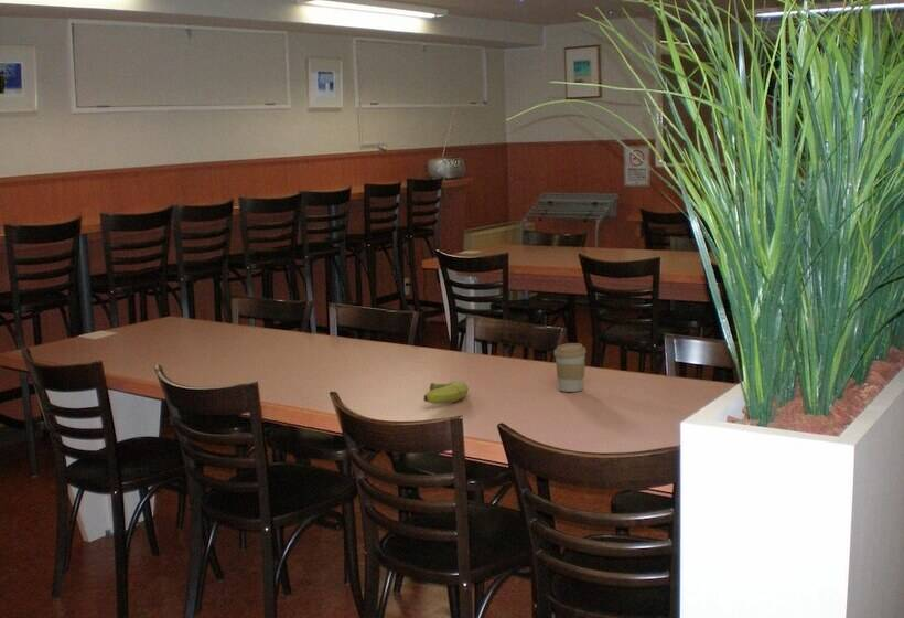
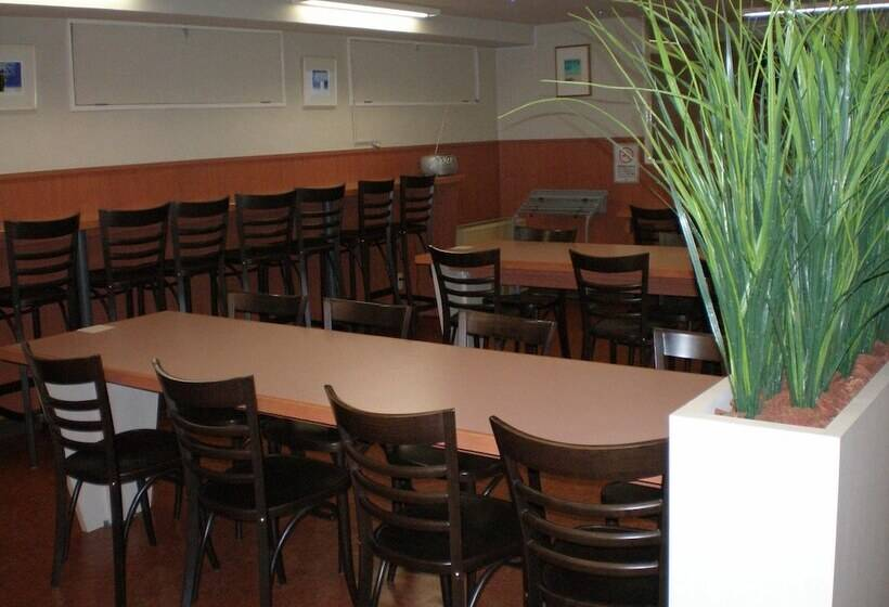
- coffee cup [552,342,588,393]
- fruit [422,380,470,405]
